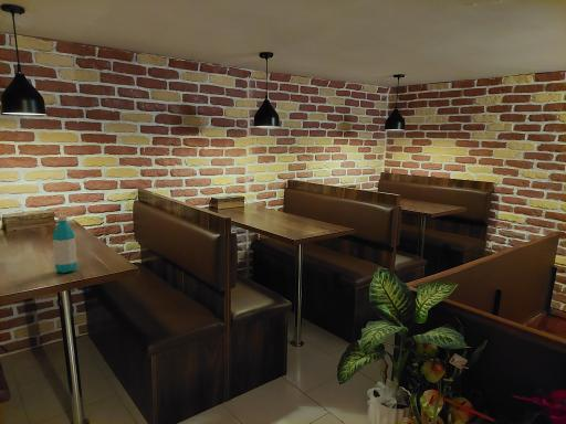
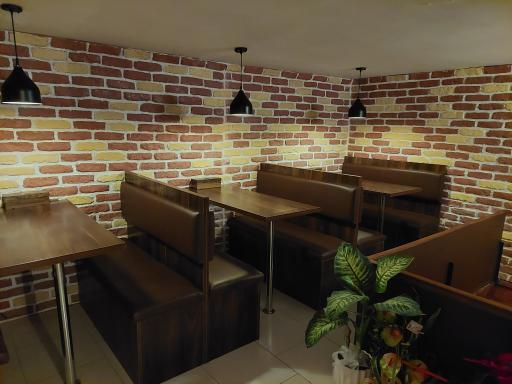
- water bottle [51,214,78,274]
